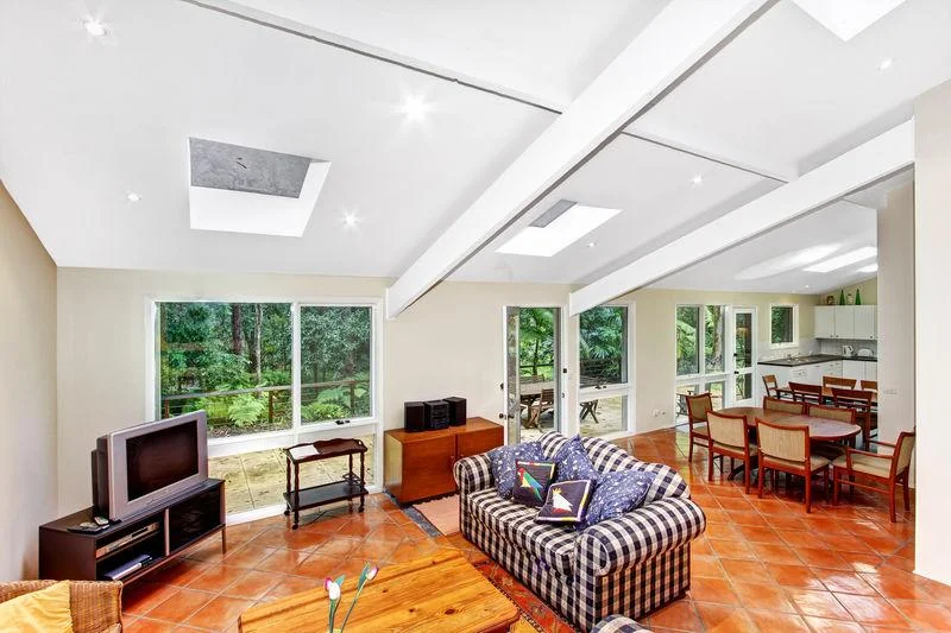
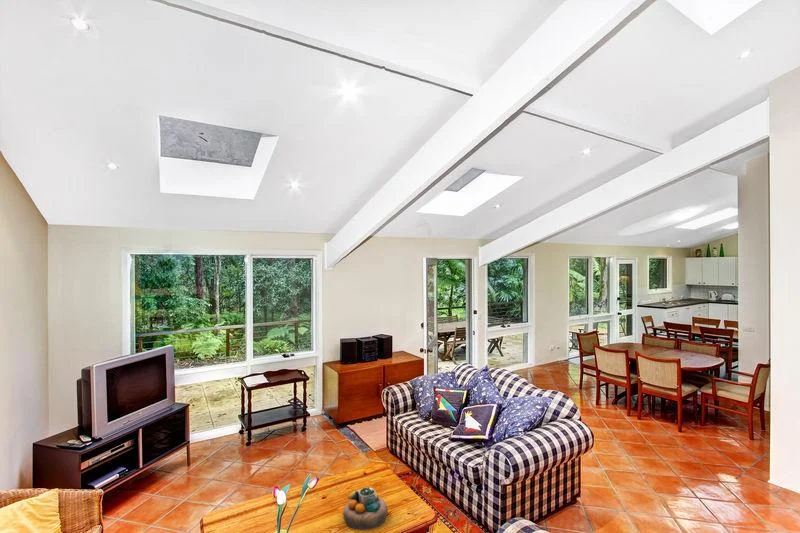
+ decorative bowl [342,486,388,531]
